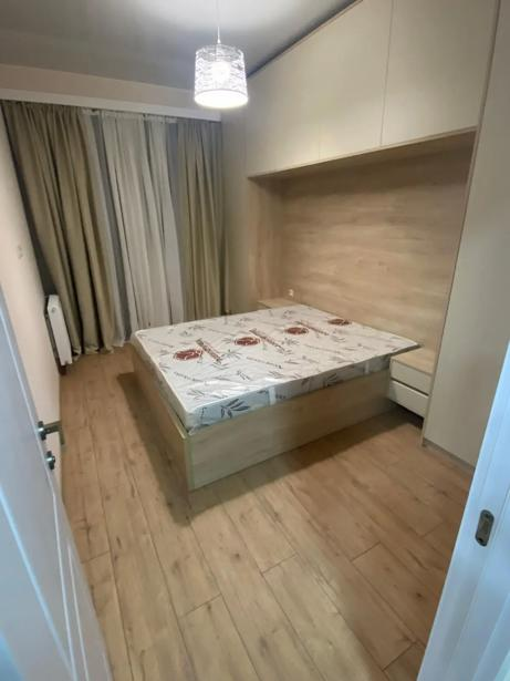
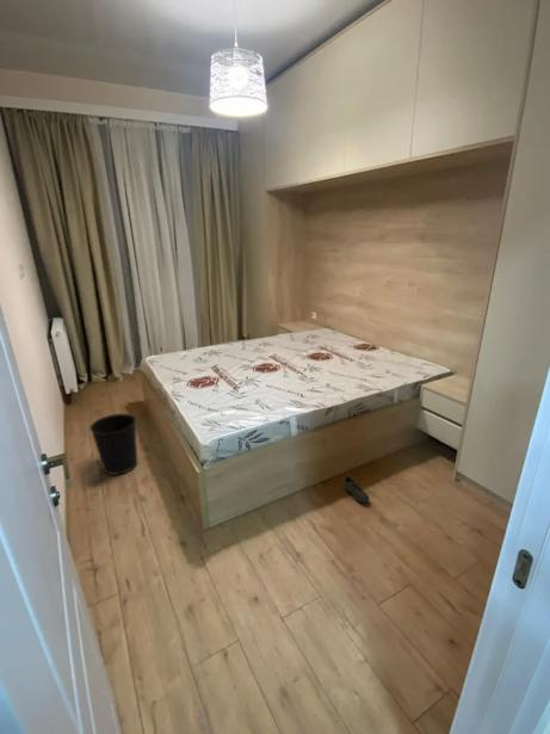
+ wastebasket [88,413,138,476]
+ shoe [342,475,370,504]
